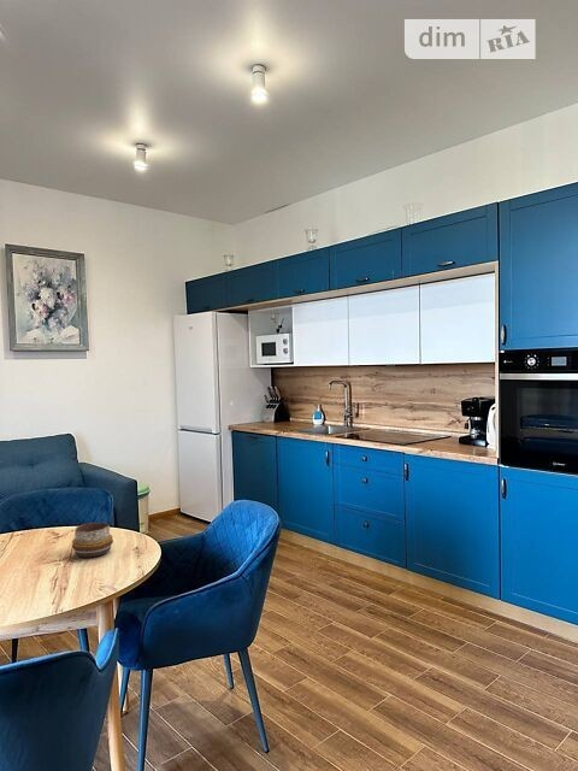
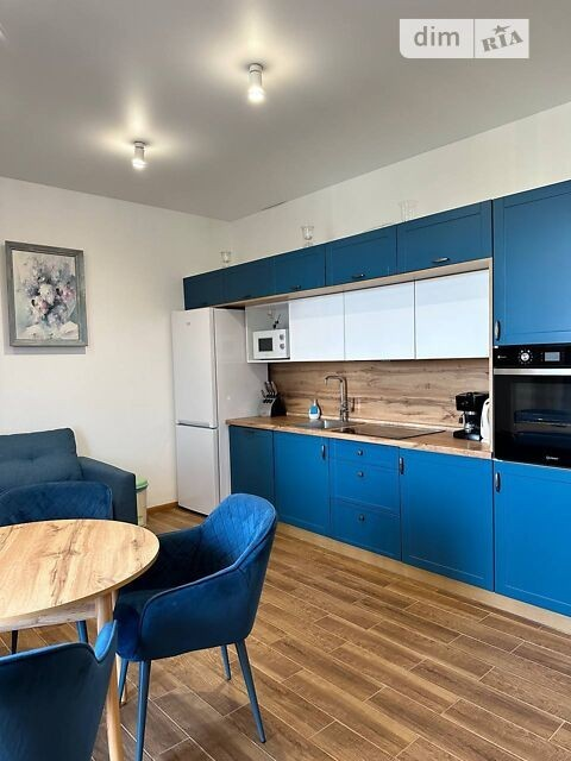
- decorative bowl [71,522,114,559]
